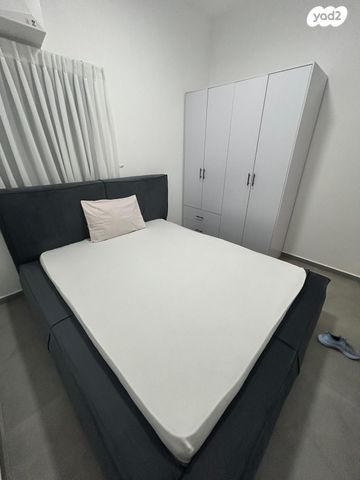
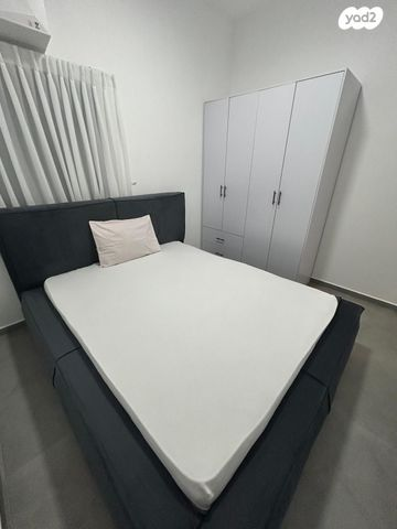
- shoe [318,330,360,360]
